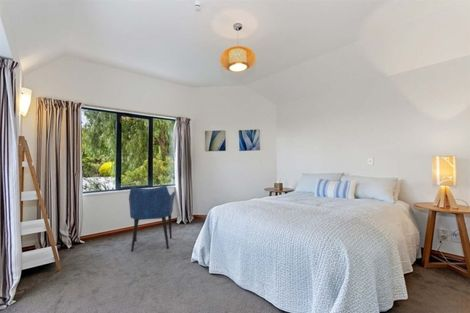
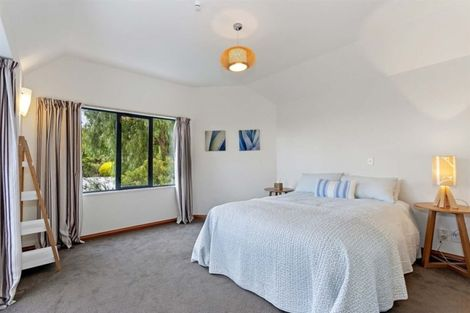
- armchair [128,185,176,252]
